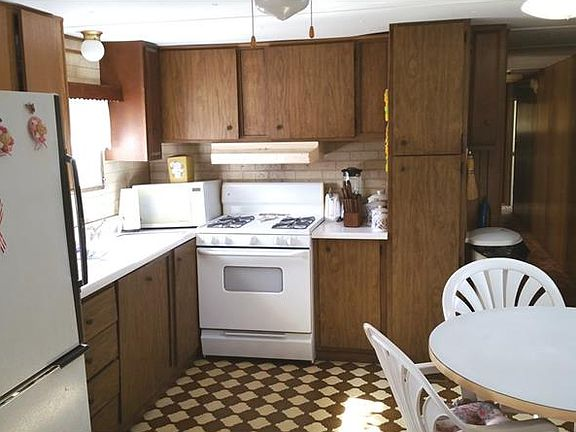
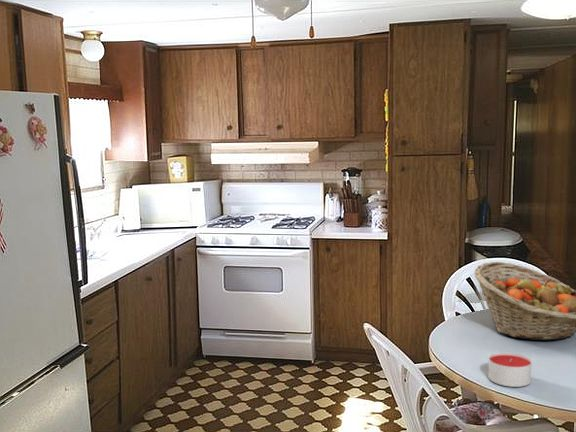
+ fruit basket [473,261,576,341]
+ candle [488,352,533,388]
